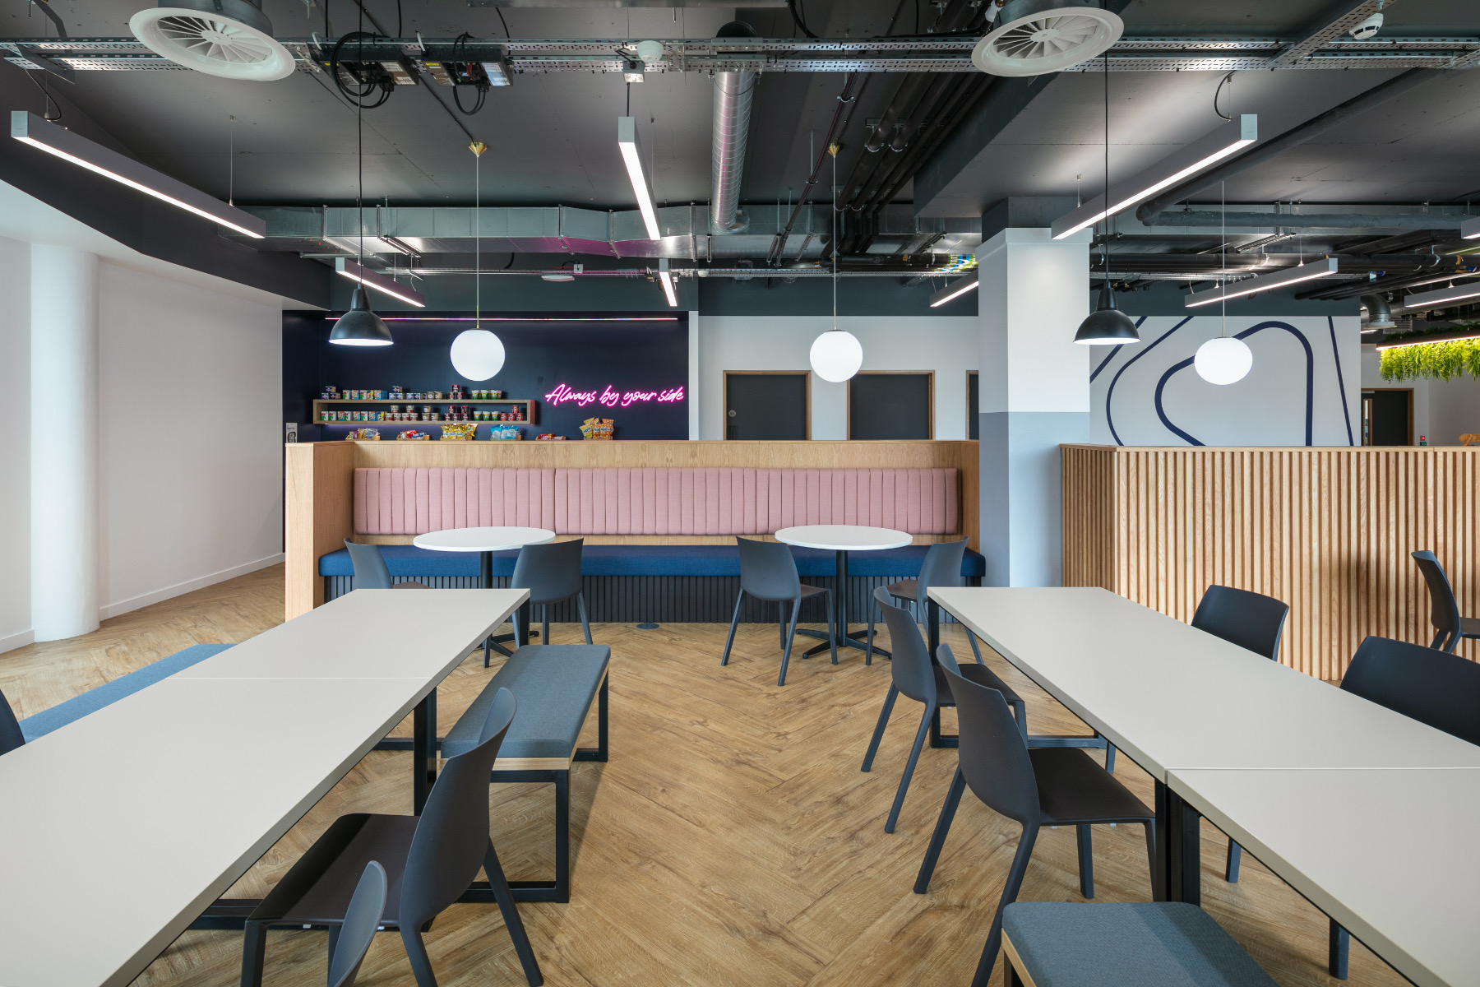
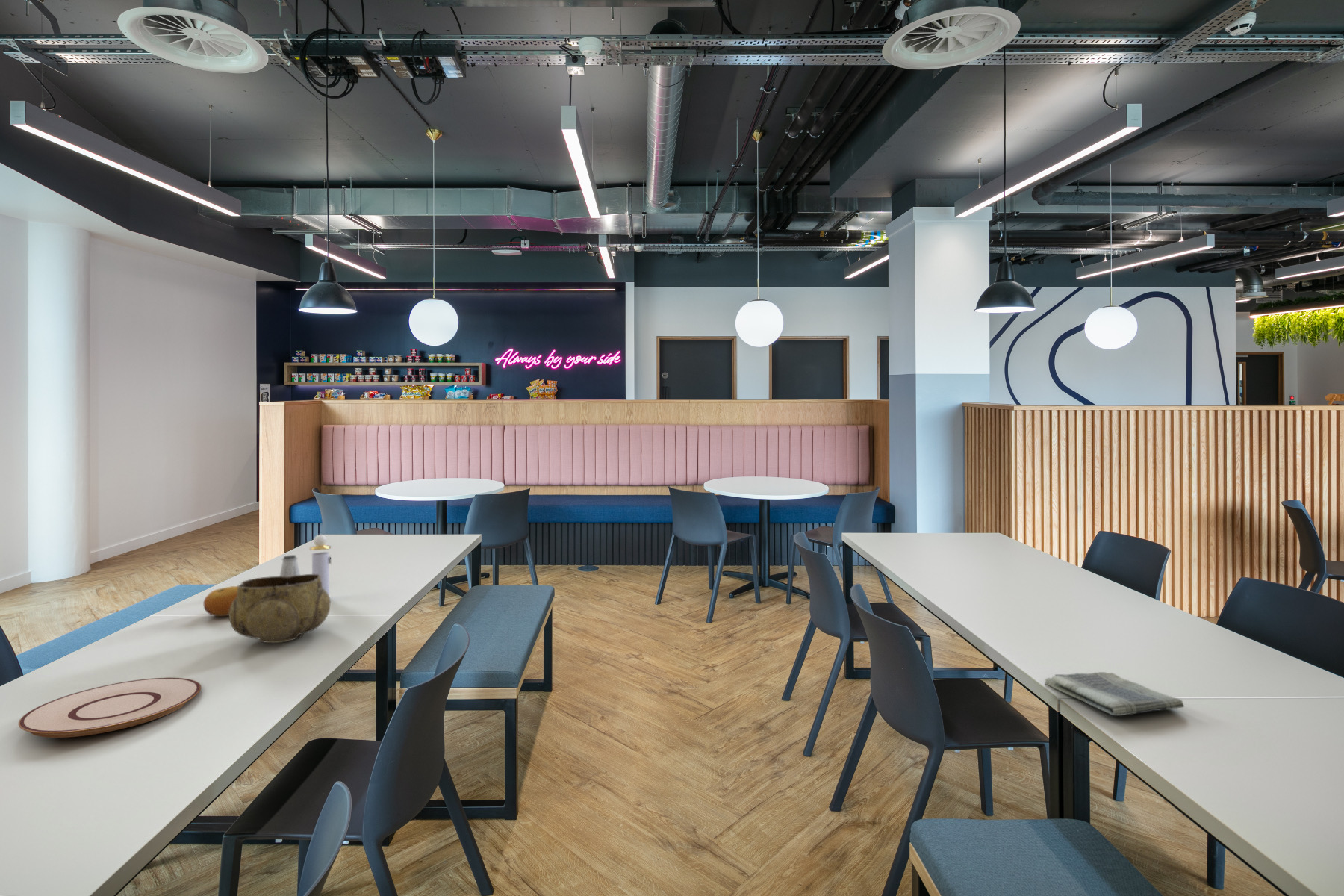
+ perfume bottle [309,534,332,596]
+ plate [18,677,202,738]
+ dish towel [1044,671,1185,716]
+ fruit [203,585,237,617]
+ saltshaker [279,554,301,585]
+ decorative bowl [228,573,331,644]
